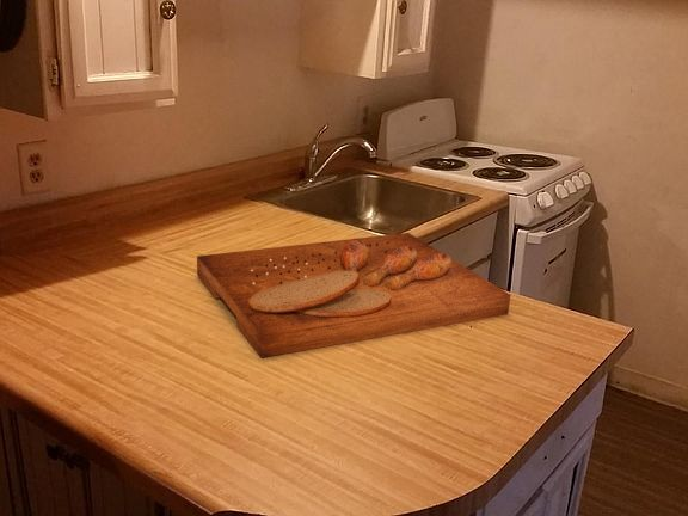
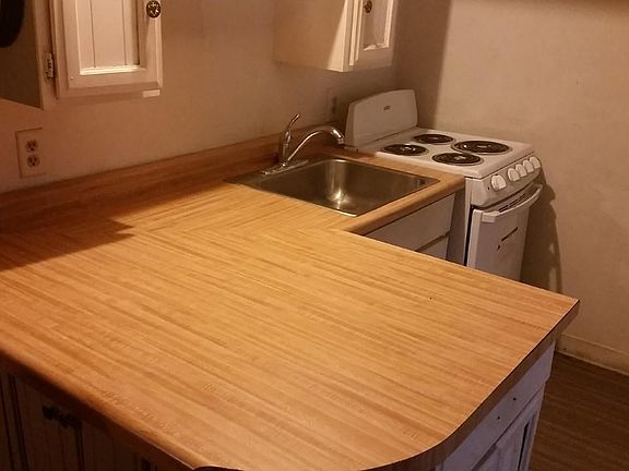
- cutting board [196,232,511,358]
